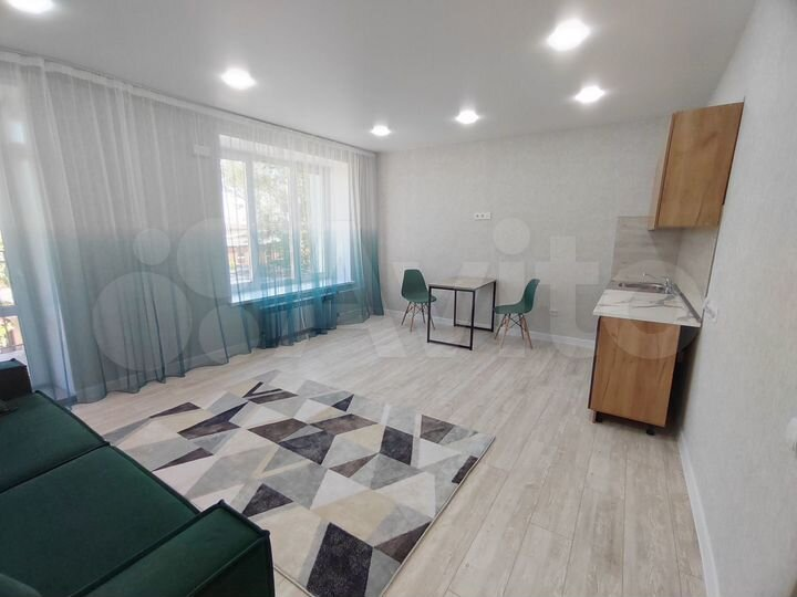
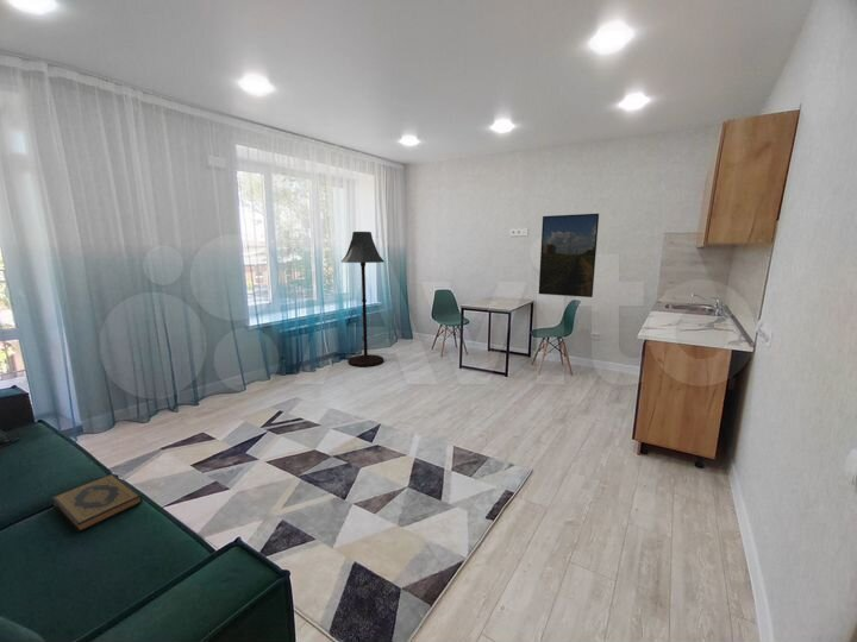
+ floor lamp [340,231,386,369]
+ hardback book [51,473,144,534]
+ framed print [538,213,600,298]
